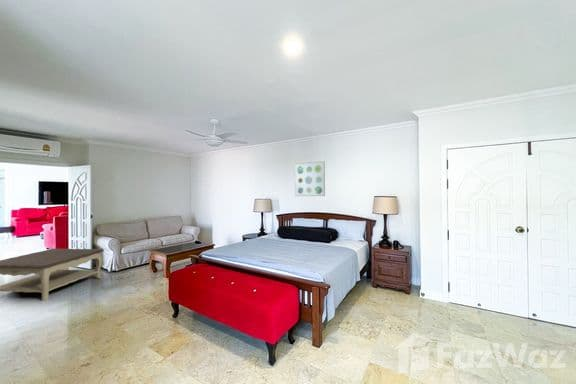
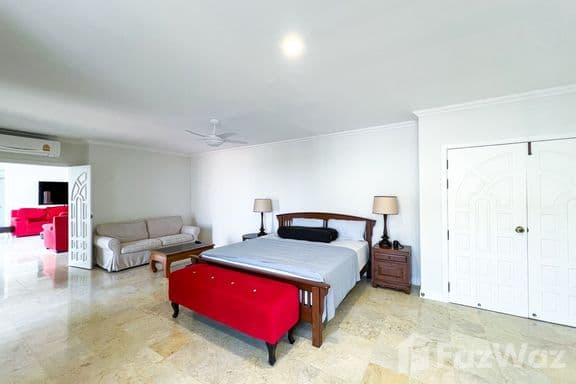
- coffee table [0,248,105,302]
- wall art [294,160,326,197]
